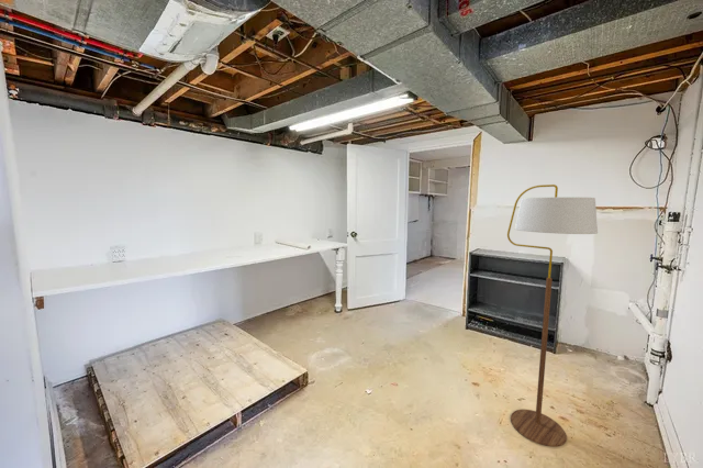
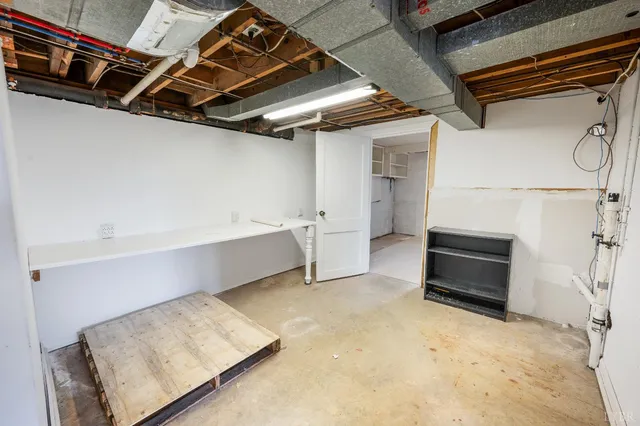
- floor lamp [506,183,599,448]
